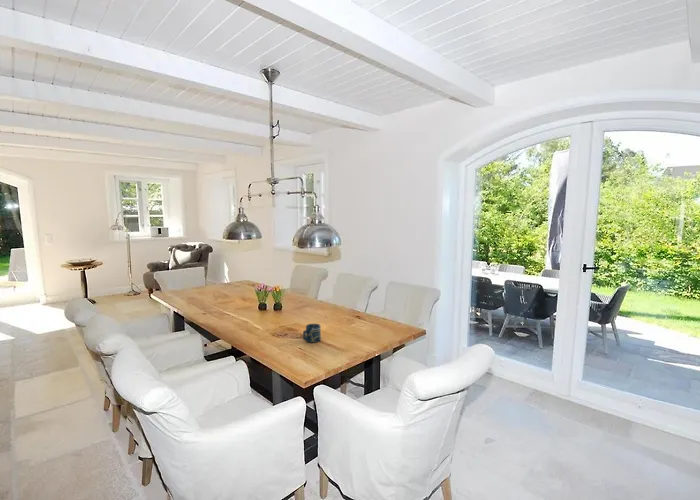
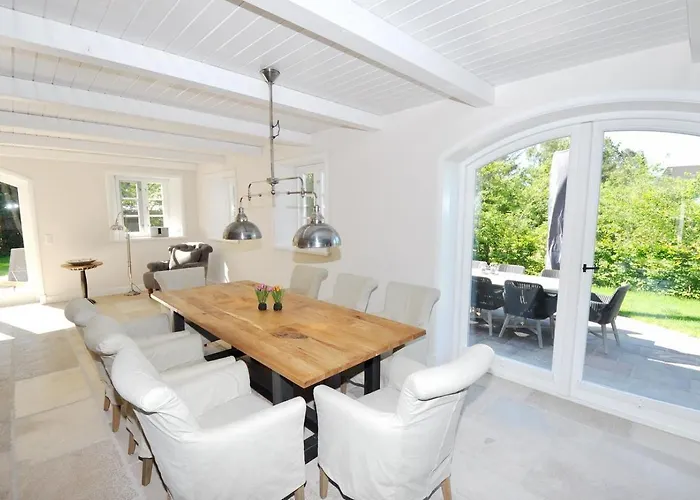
- cup [302,323,322,344]
